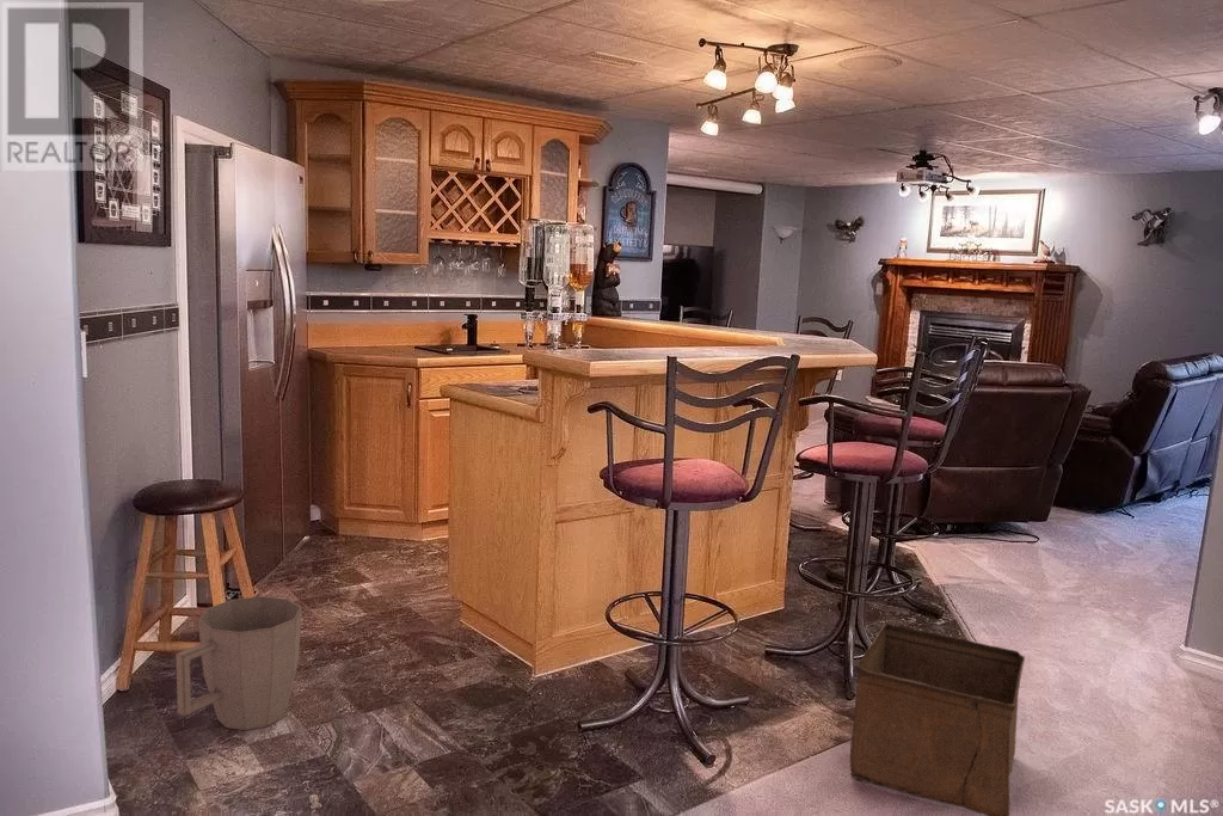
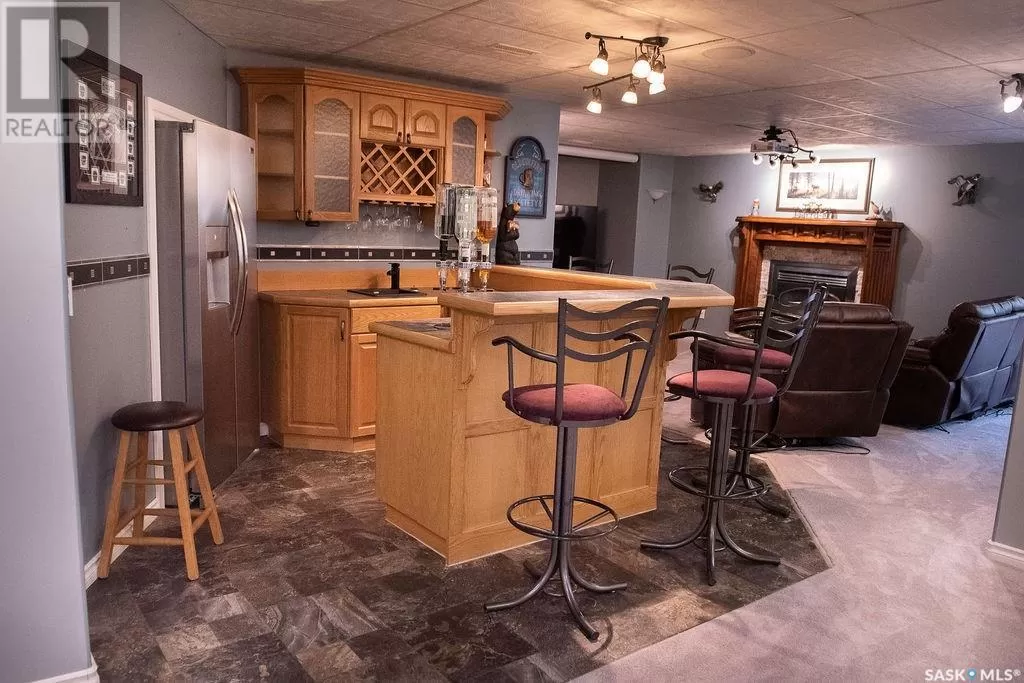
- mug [174,595,303,731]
- storage bin [849,622,1026,816]
